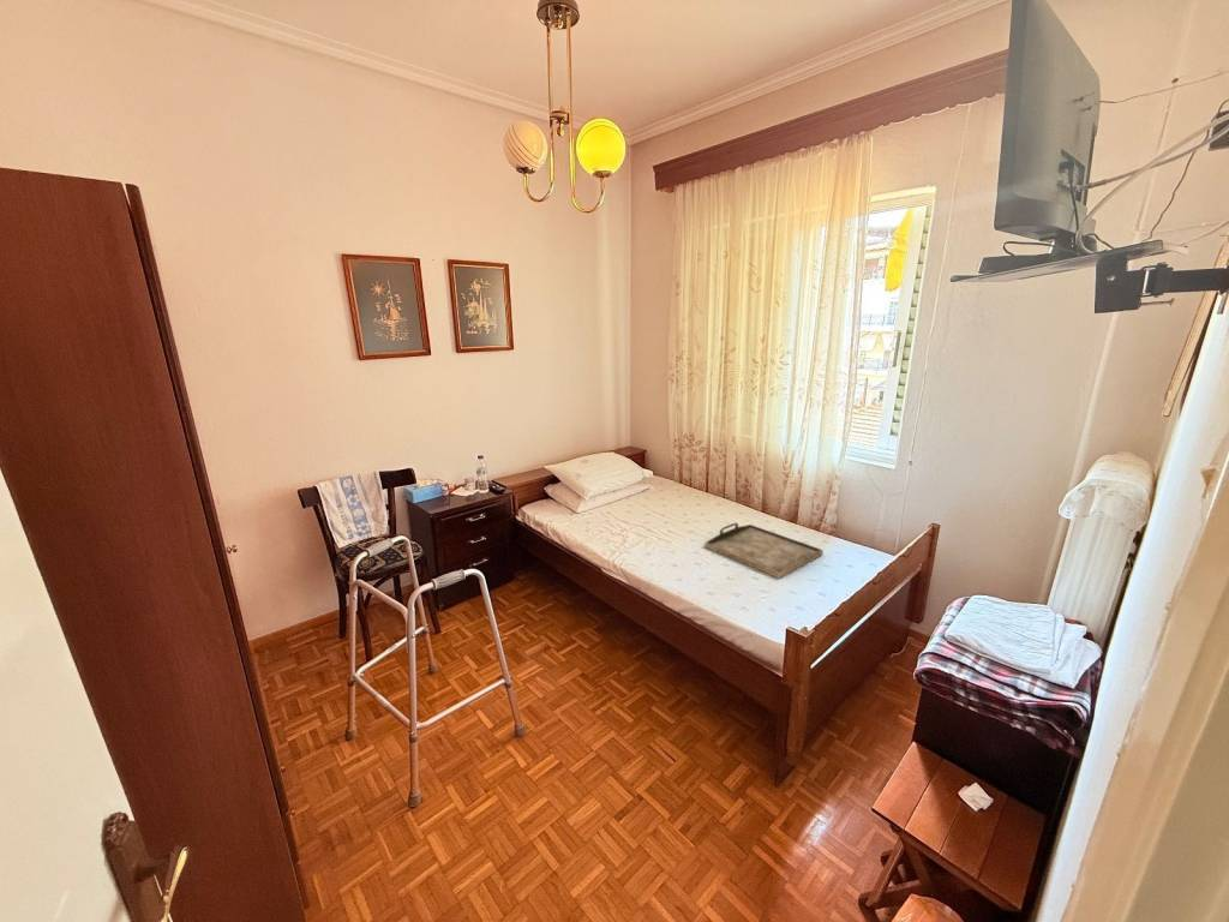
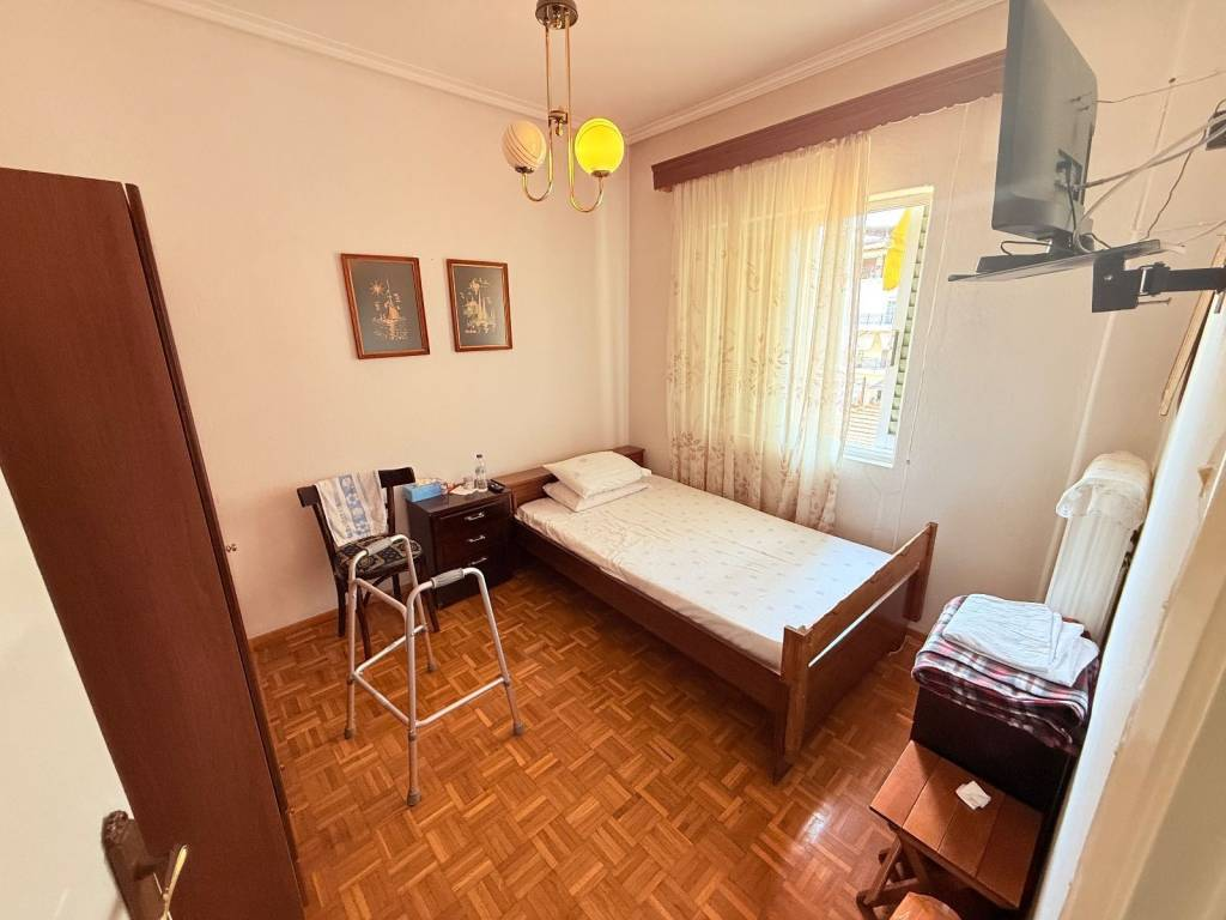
- serving tray [703,522,825,580]
